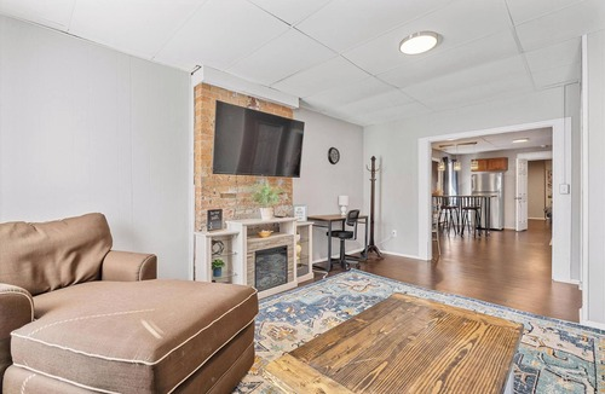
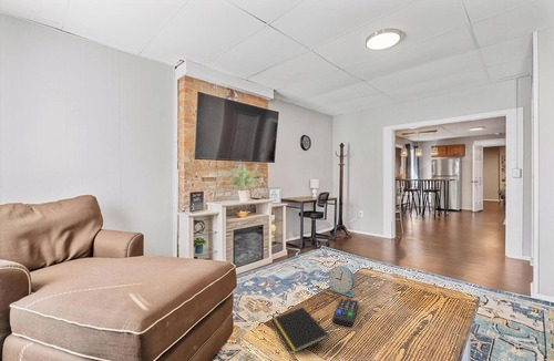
+ remote control [331,297,359,328]
+ alarm clock [328,265,356,298]
+ notepad [269,306,329,355]
